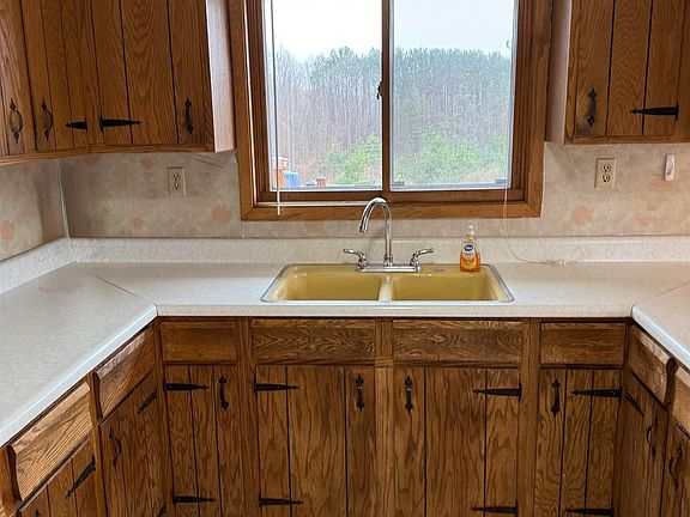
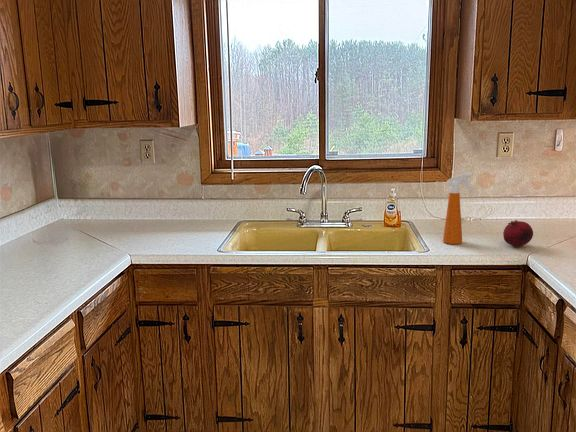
+ spray bottle [442,172,476,245]
+ fruit [502,219,534,248]
